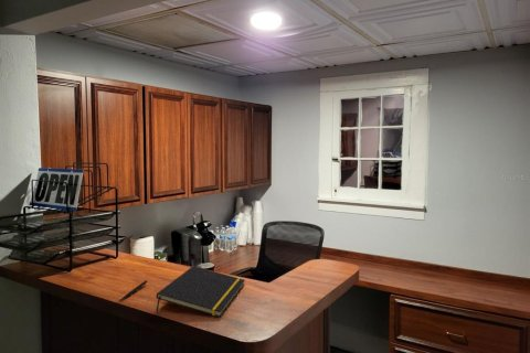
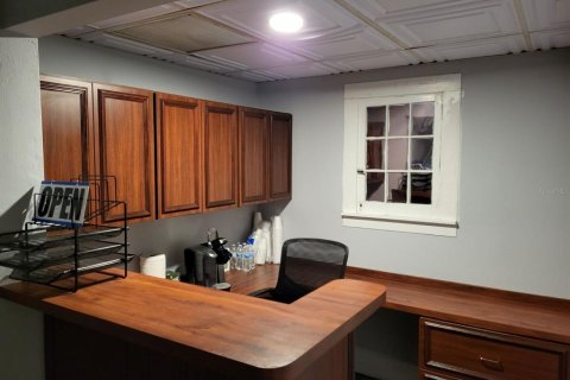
- notepad [155,265,246,318]
- pen [117,279,148,303]
